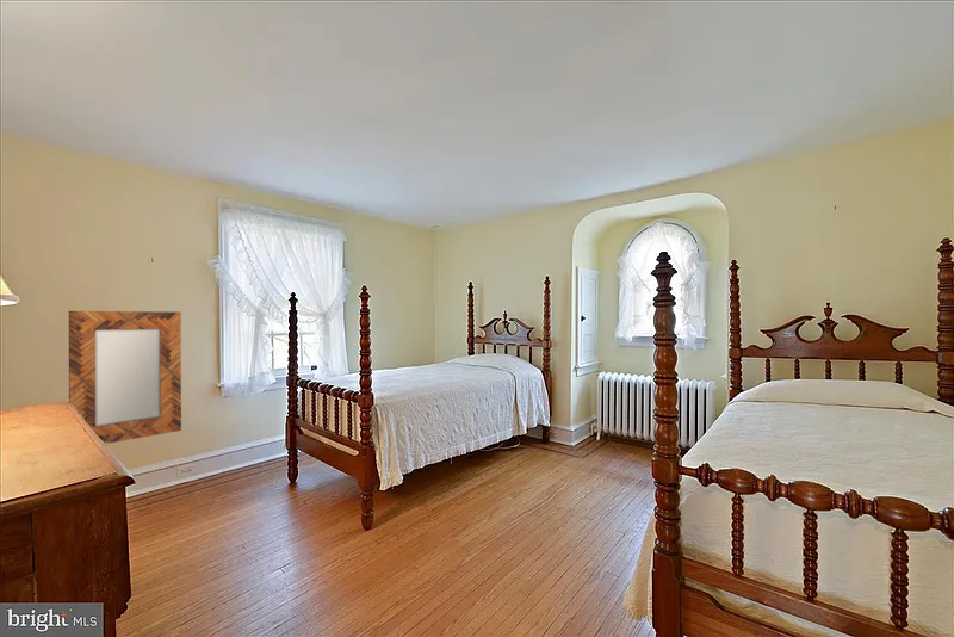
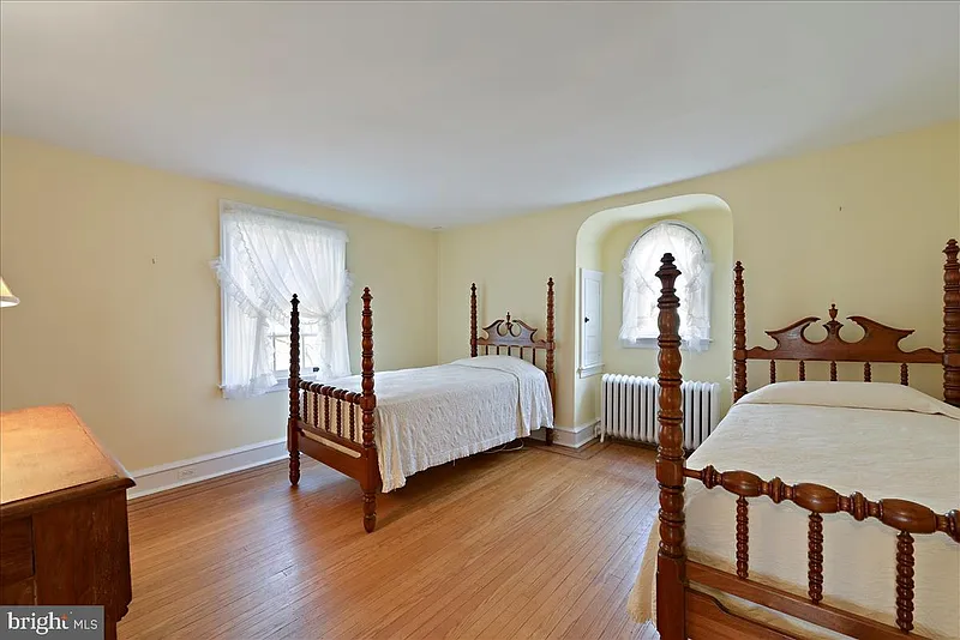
- home mirror [68,310,182,445]
